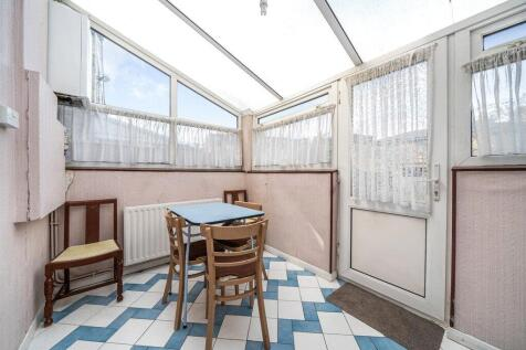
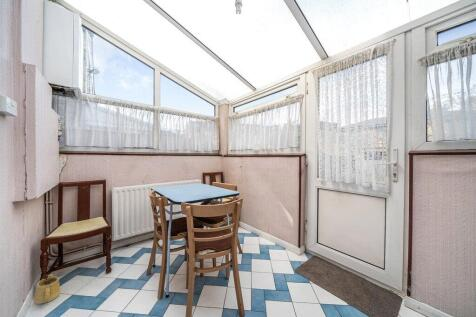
+ watering can [32,273,62,305]
